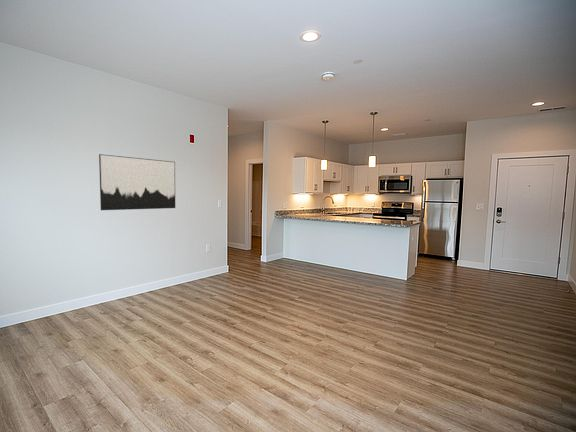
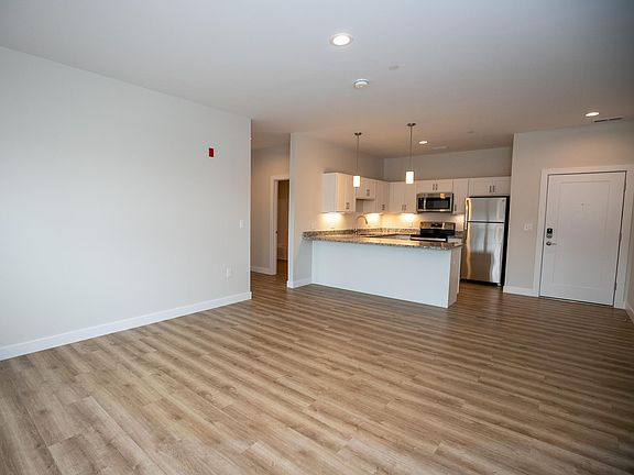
- wall art [98,153,176,211]
